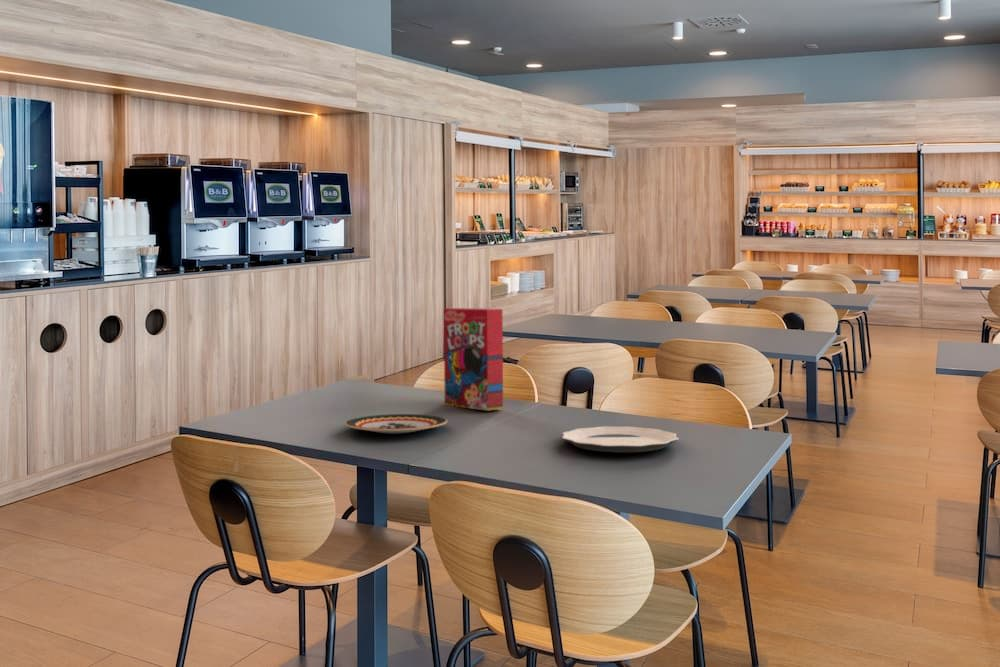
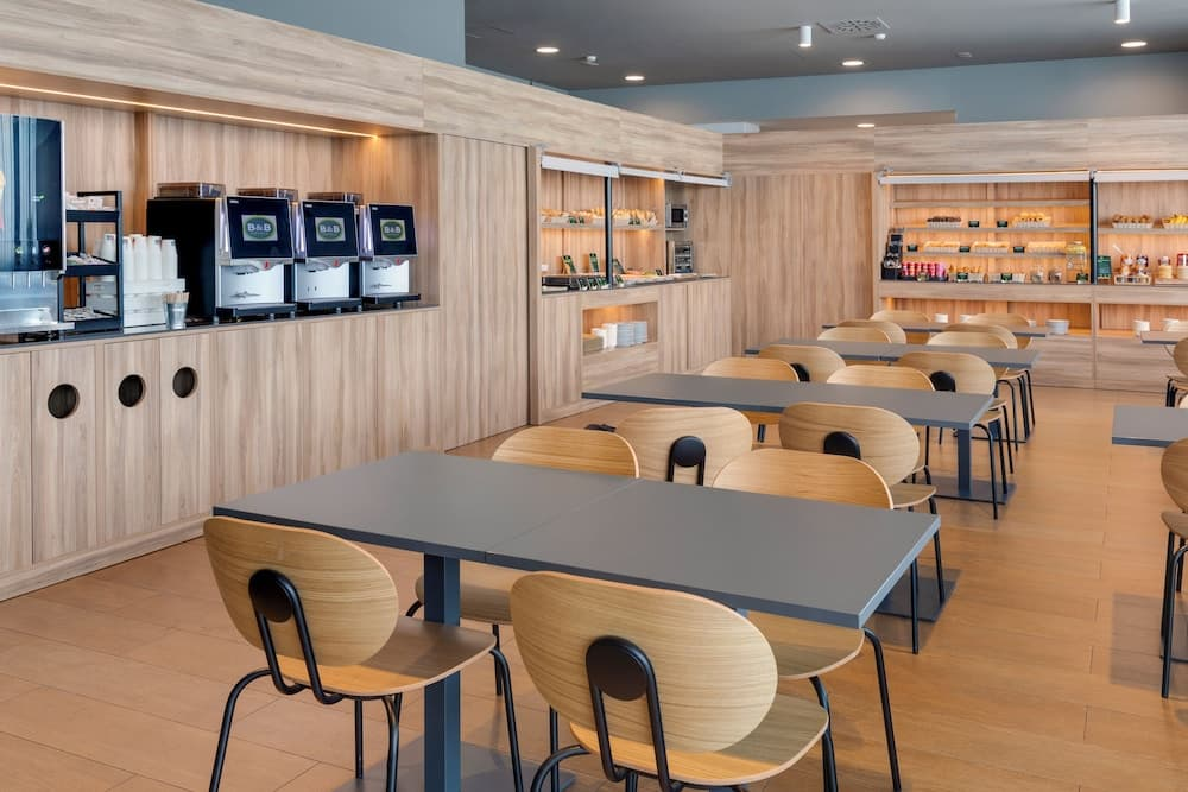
- cereal box [443,307,504,412]
- plate [344,413,448,435]
- plate [561,426,680,453]
